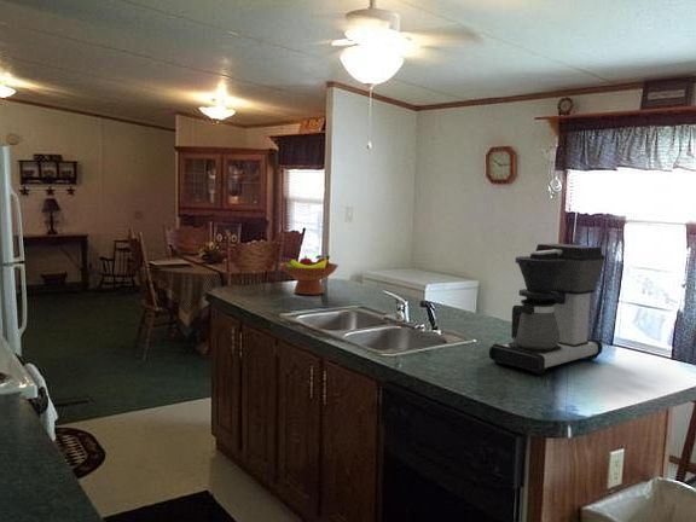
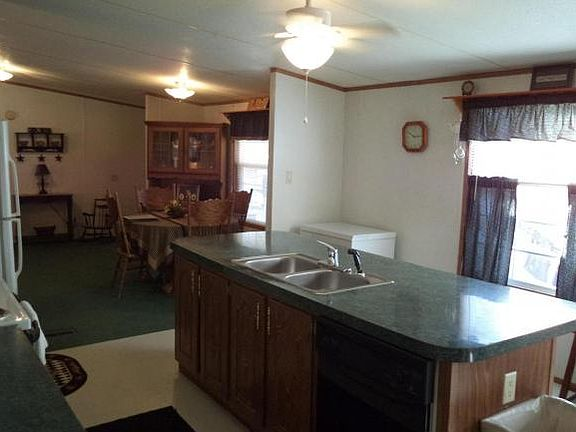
- fruit bowl [279,254,340,296]
- coffee maker [488,243,607,376]
